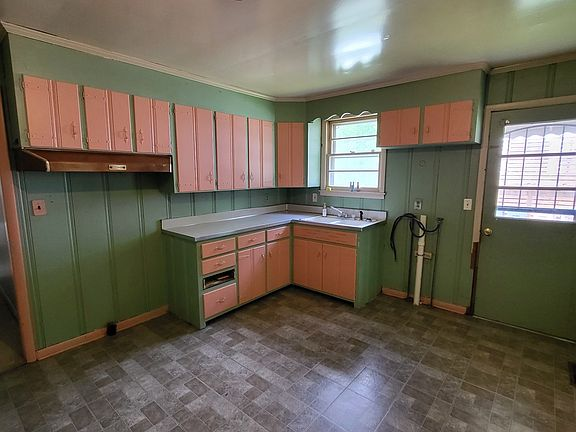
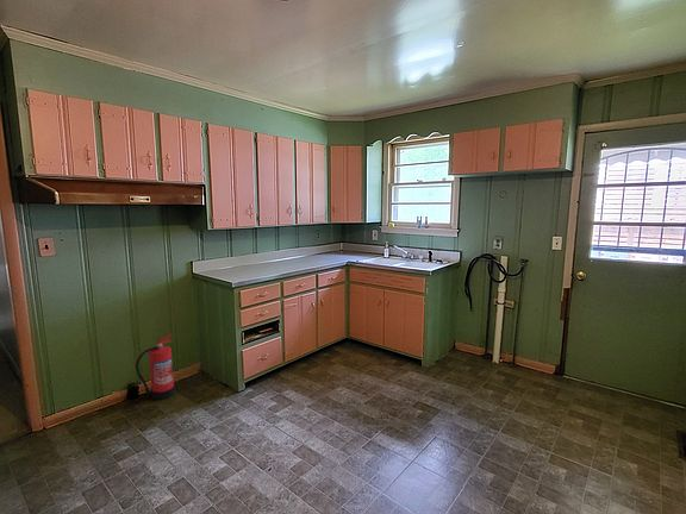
+ fire extinguisher [135,333,176,401]
